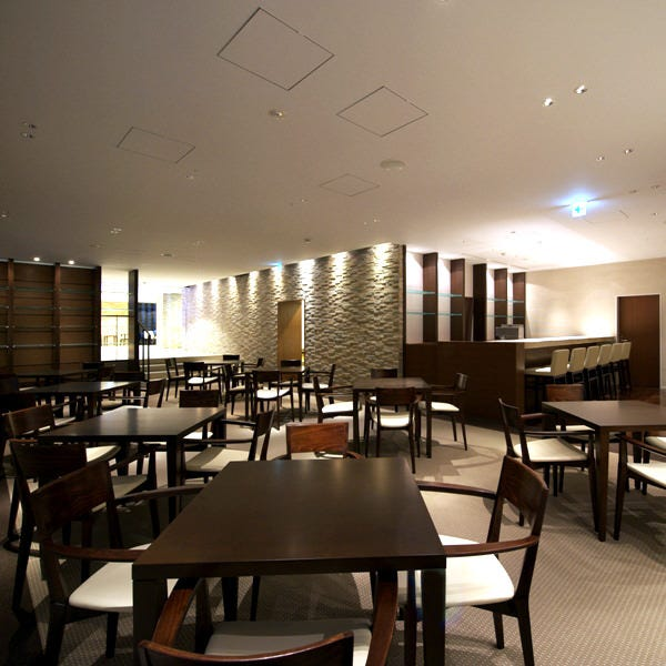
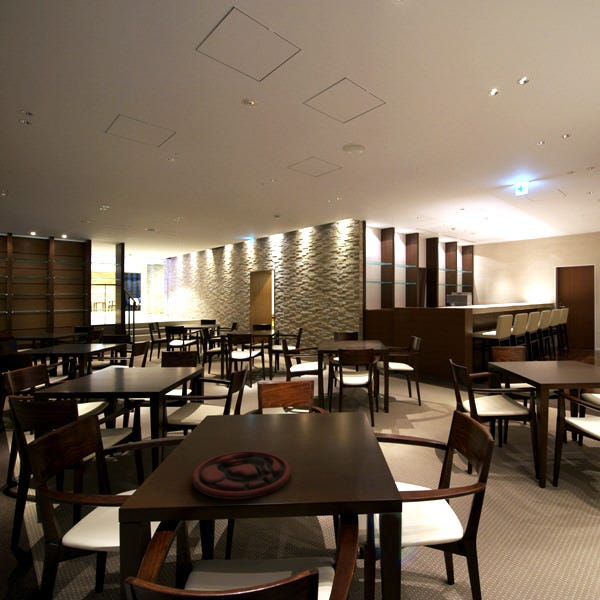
+ plate [192,450,291,500]
